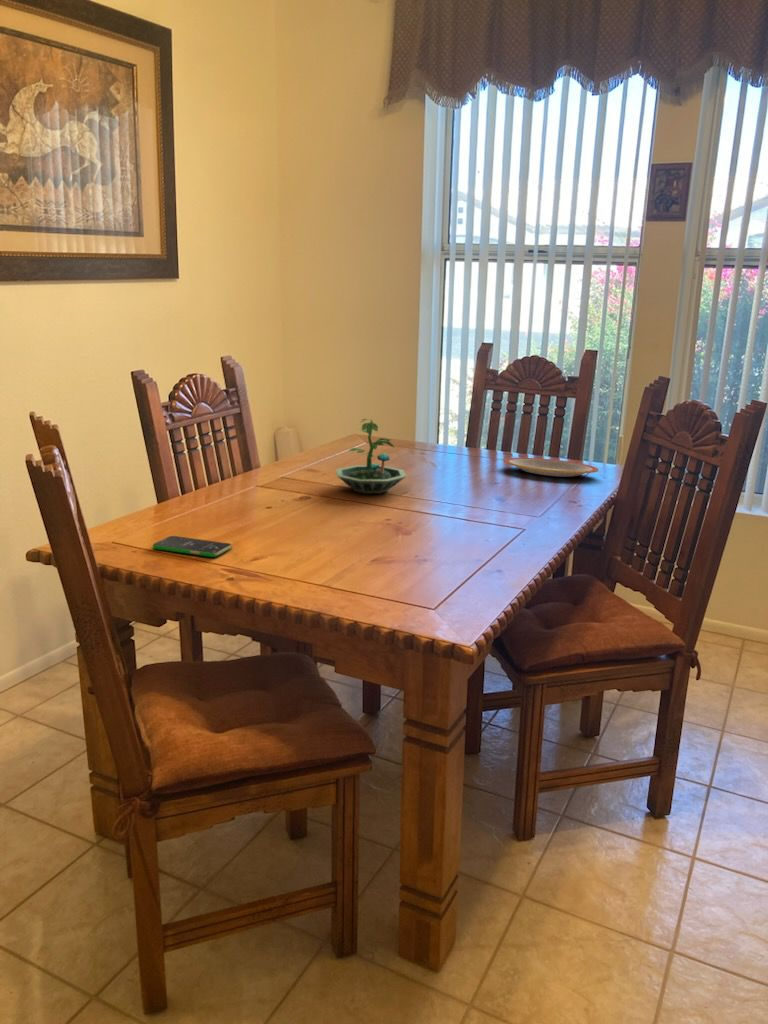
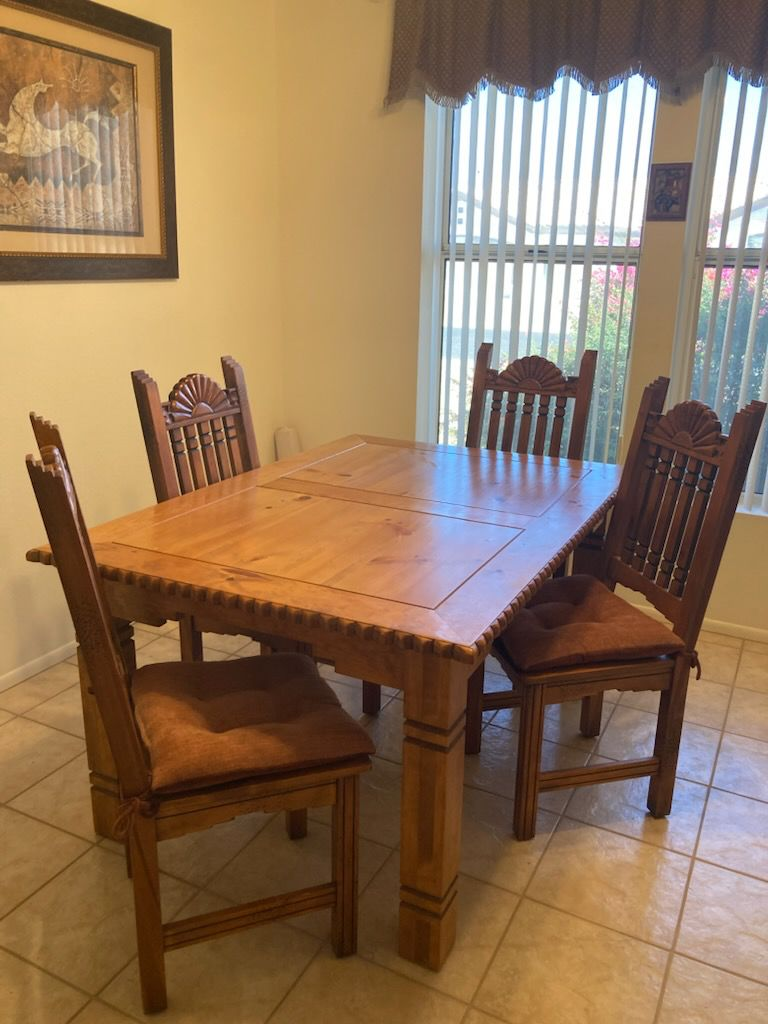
- plate [502,457,600,478]
- terrarium [335,418,408,495]
- smartphone [152,535,233,558]
